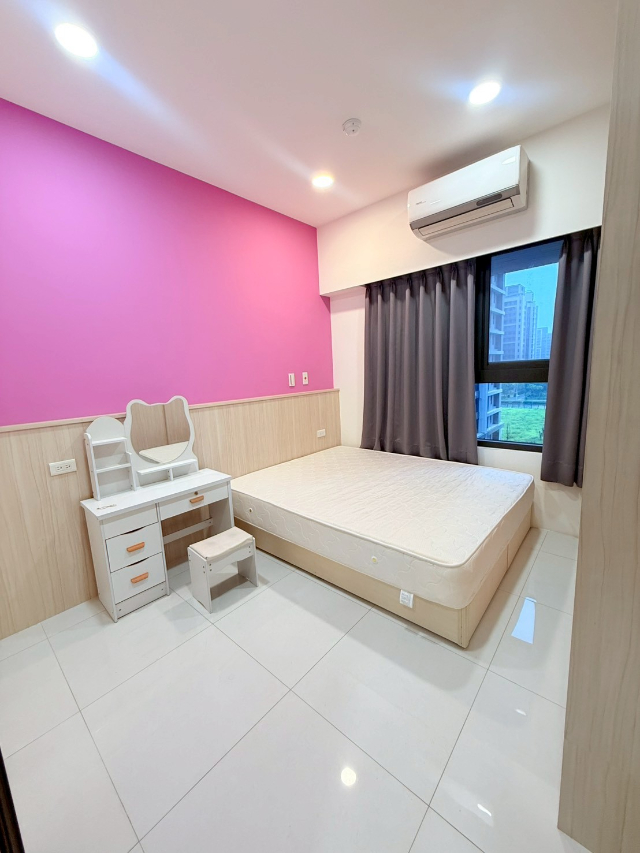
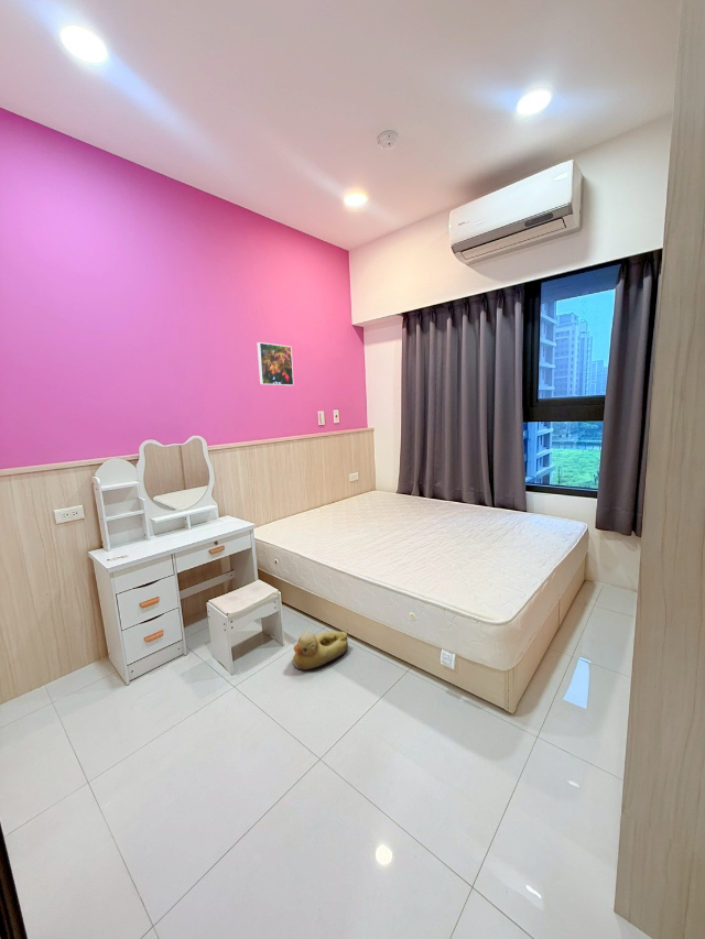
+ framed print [256,341,295,386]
+ rubber duck [292,630,349,670]
